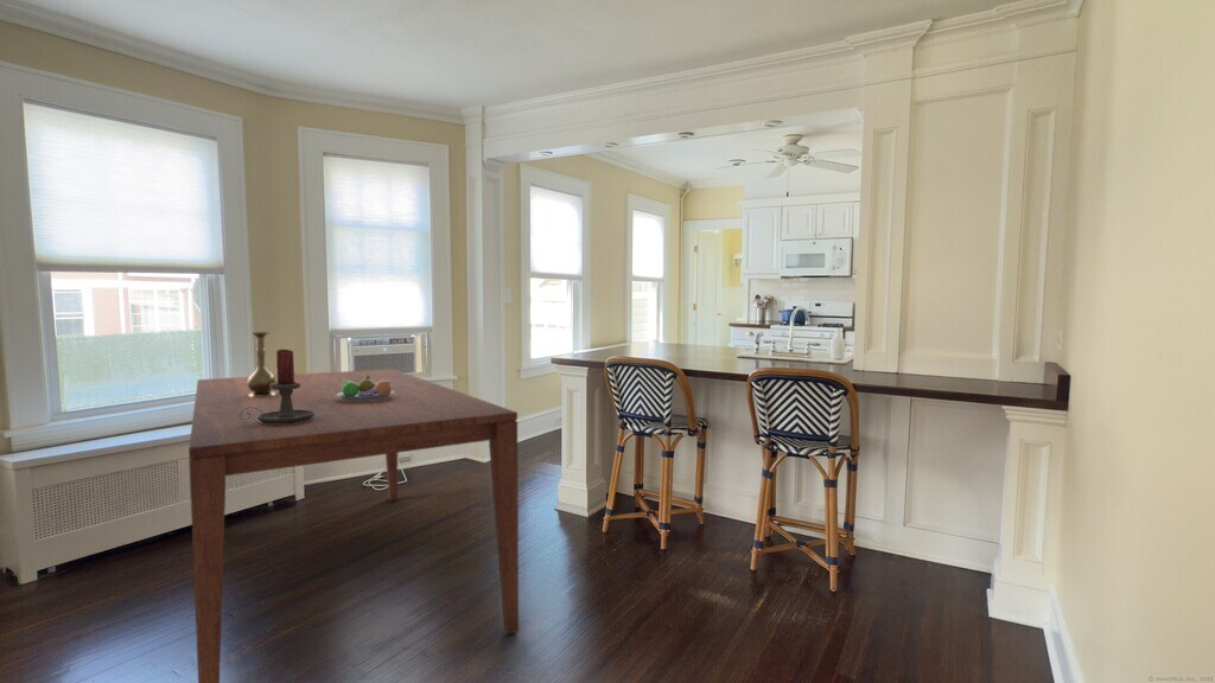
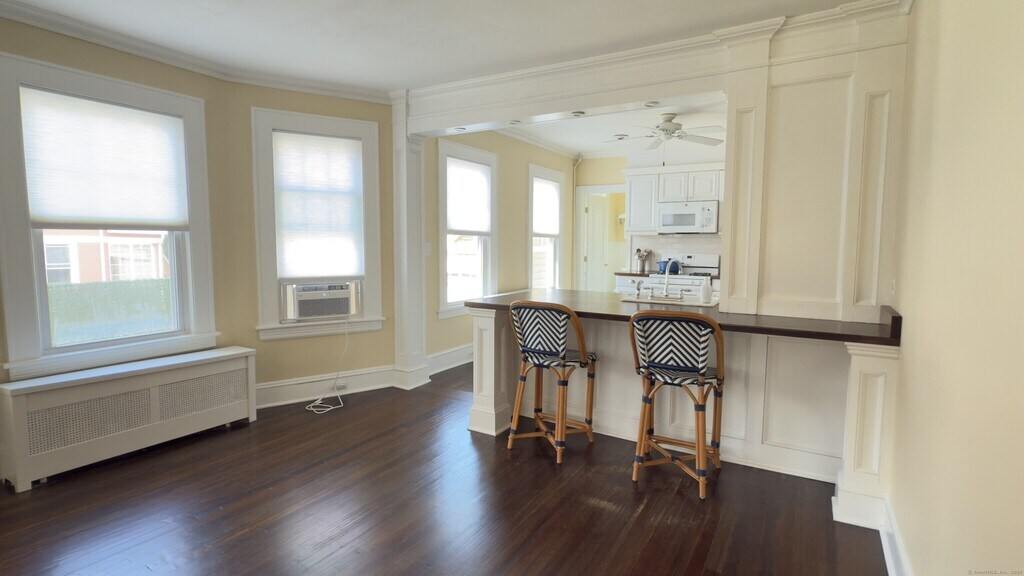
- candle holder [238,349,314,423]
- fruit bowl [337,376,394,402]
- vase [247,331,276,396]
- dining table [187,368,520,683]
